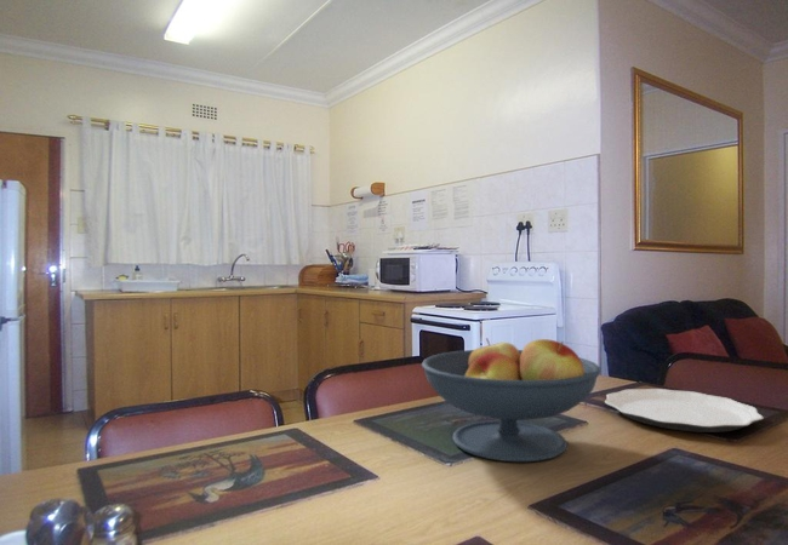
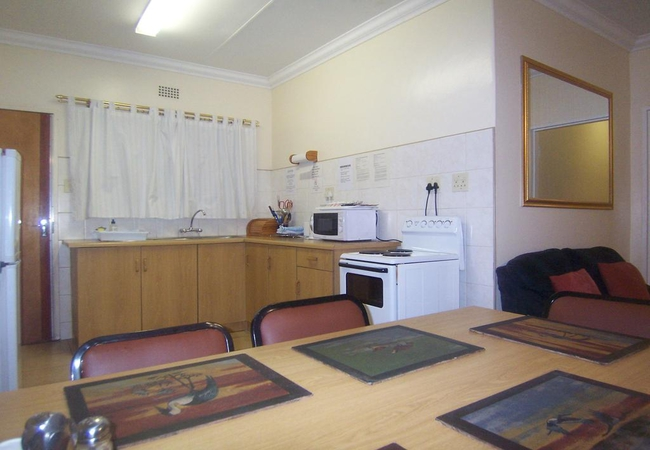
- plate [604,388,765,434]
- fruit bowl [421,337,601,463]
